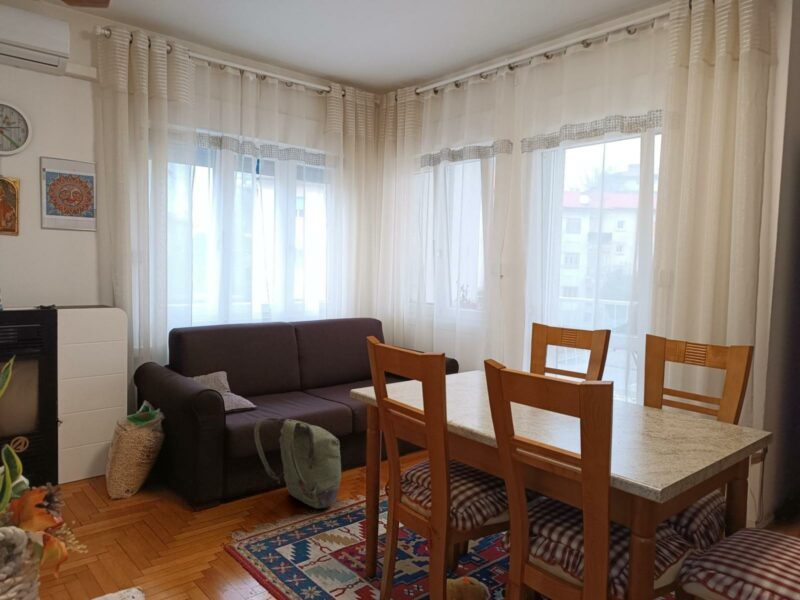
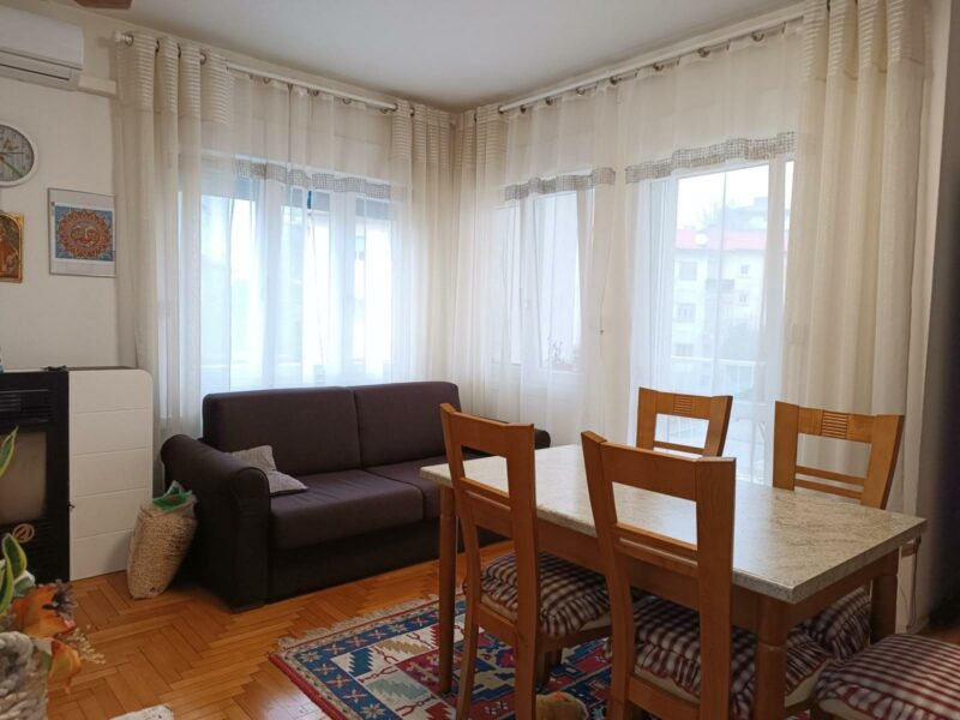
- backpack [253,417,342,509]
